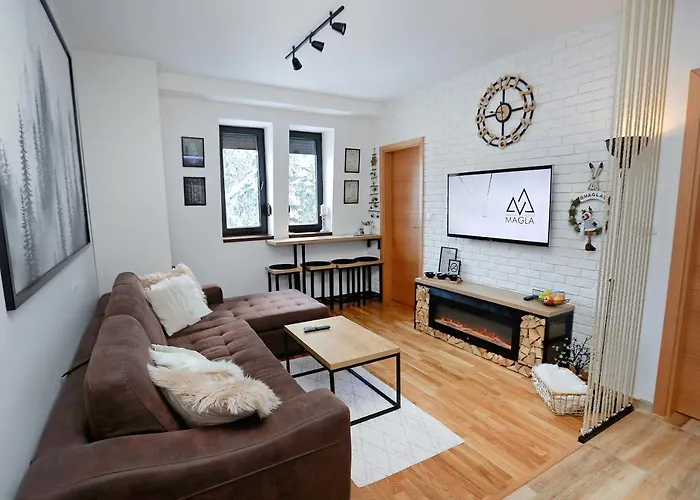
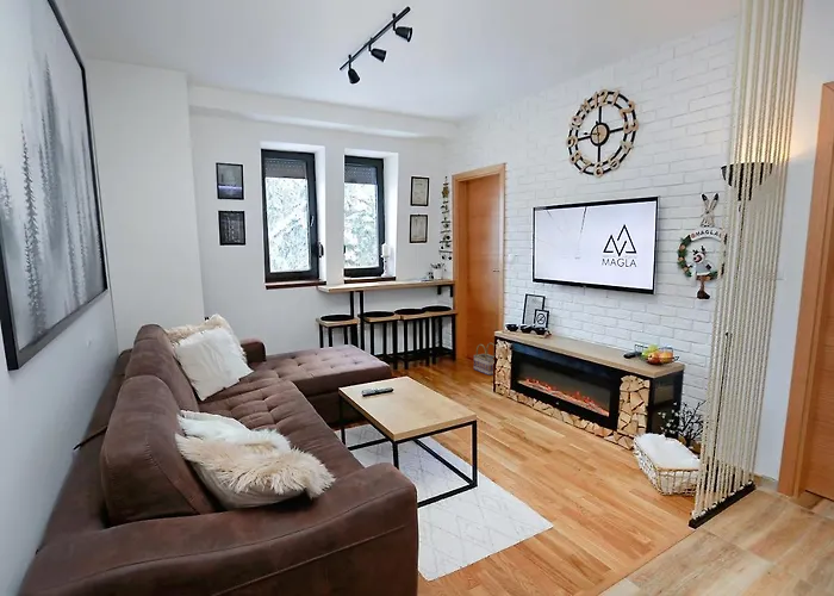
+ basket [473,342,496,377]
